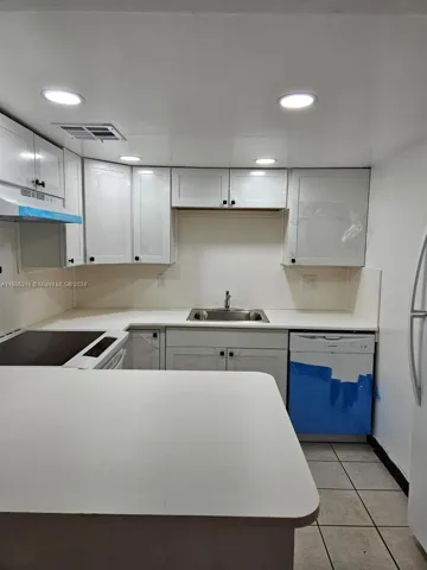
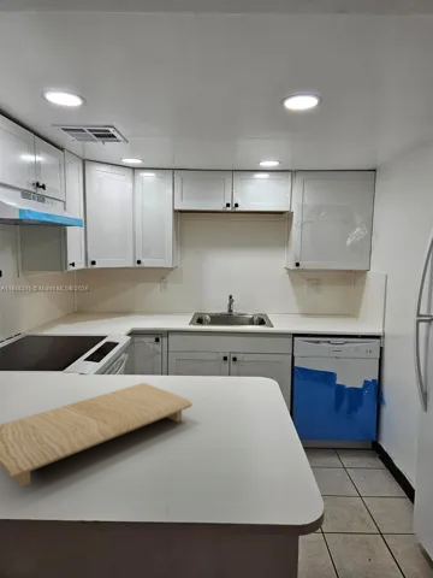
+ cutting board [0,382,194,488]
